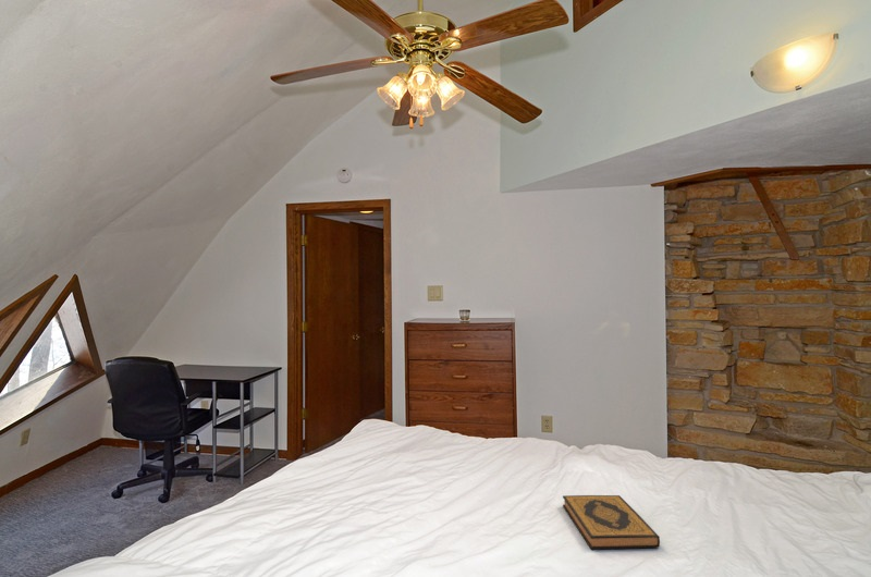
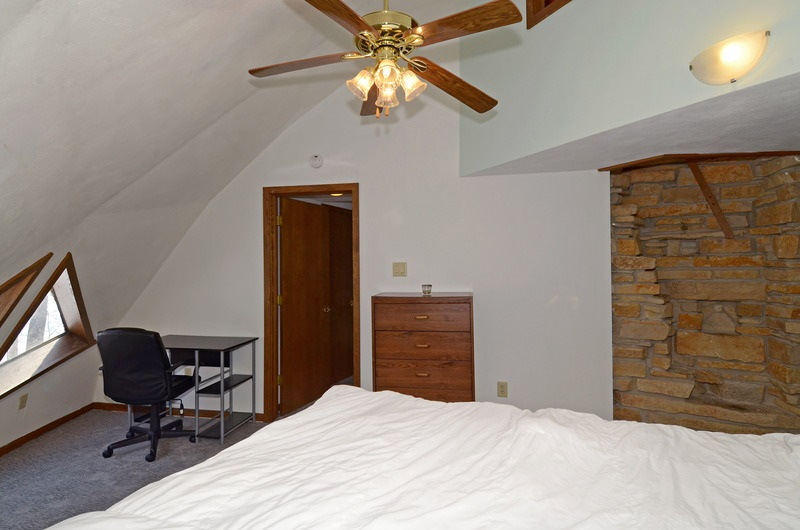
- hardback book [562,494,661,550]
